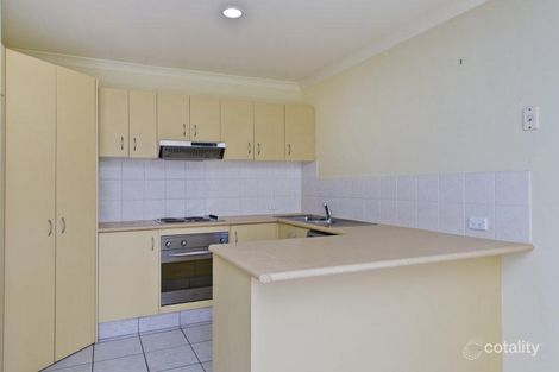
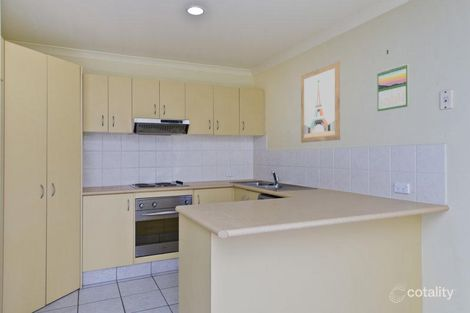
+ wall art [300,60,341,143]
+ calendar [376,63,409,112]
